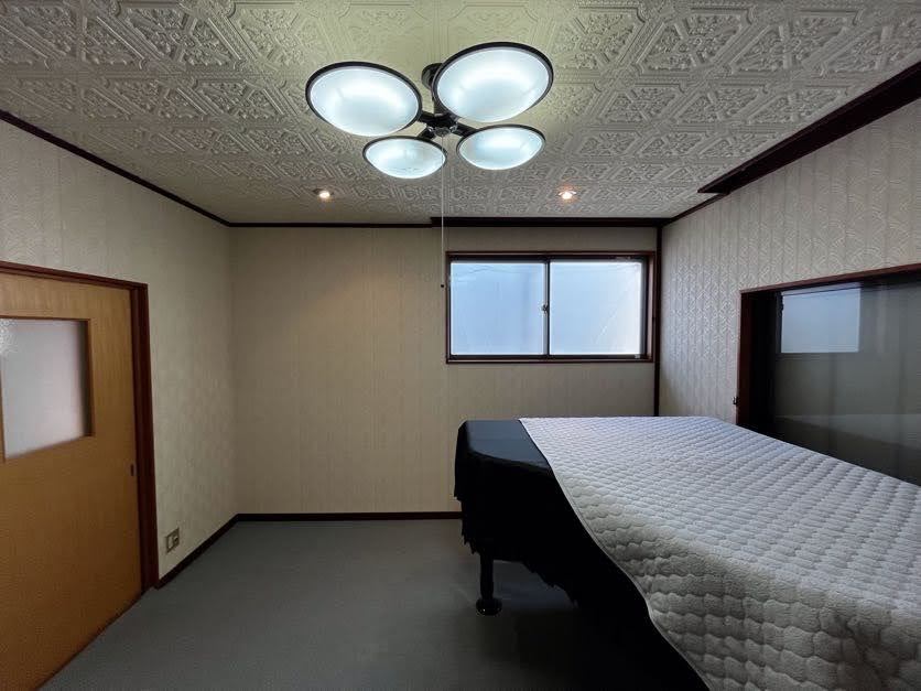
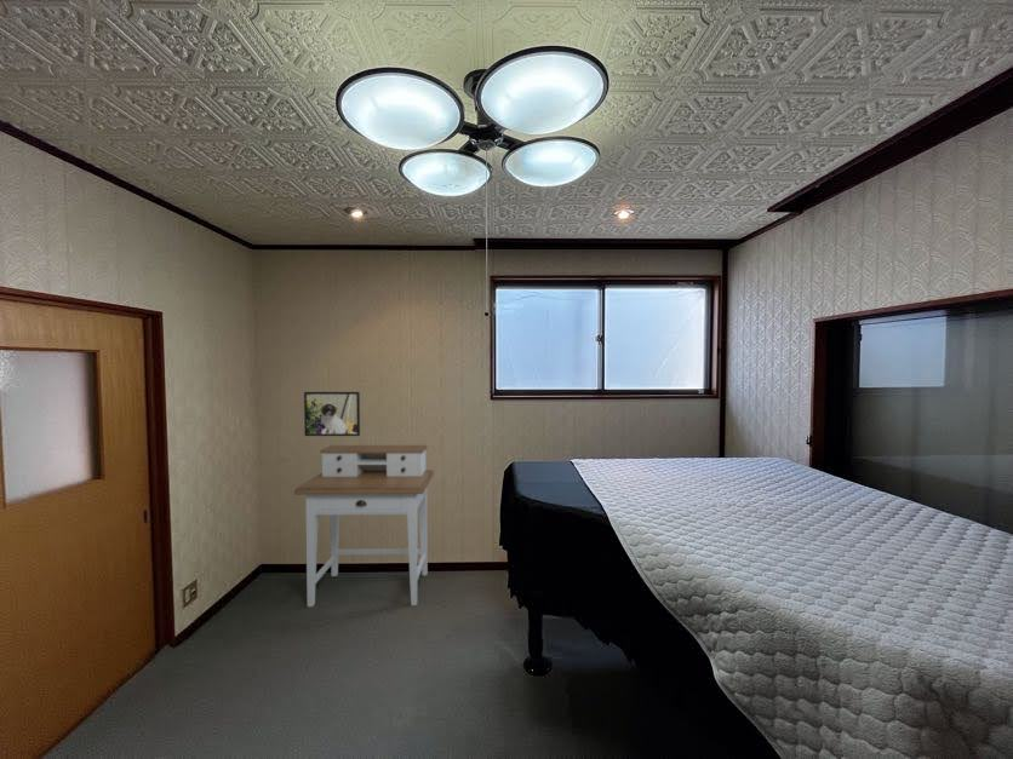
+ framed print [303,391,361,437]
+ desk [293,444,435,608]
